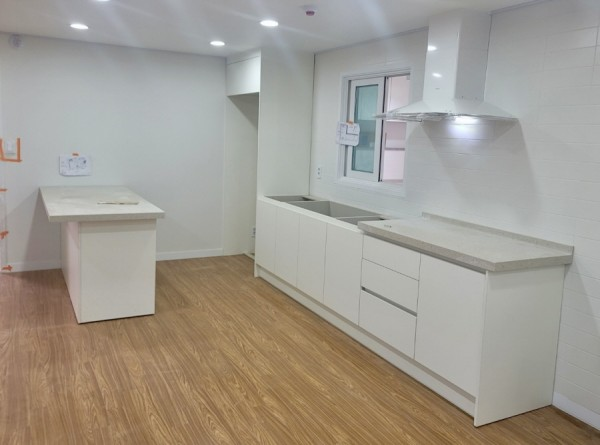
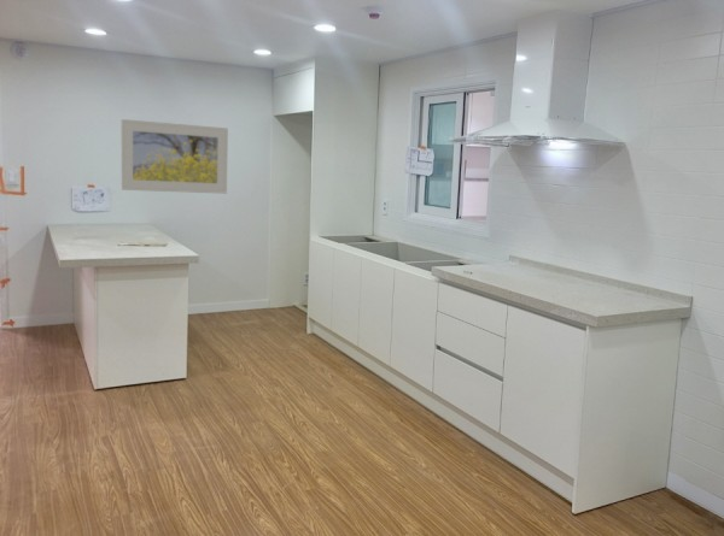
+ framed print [121,118,229,195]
